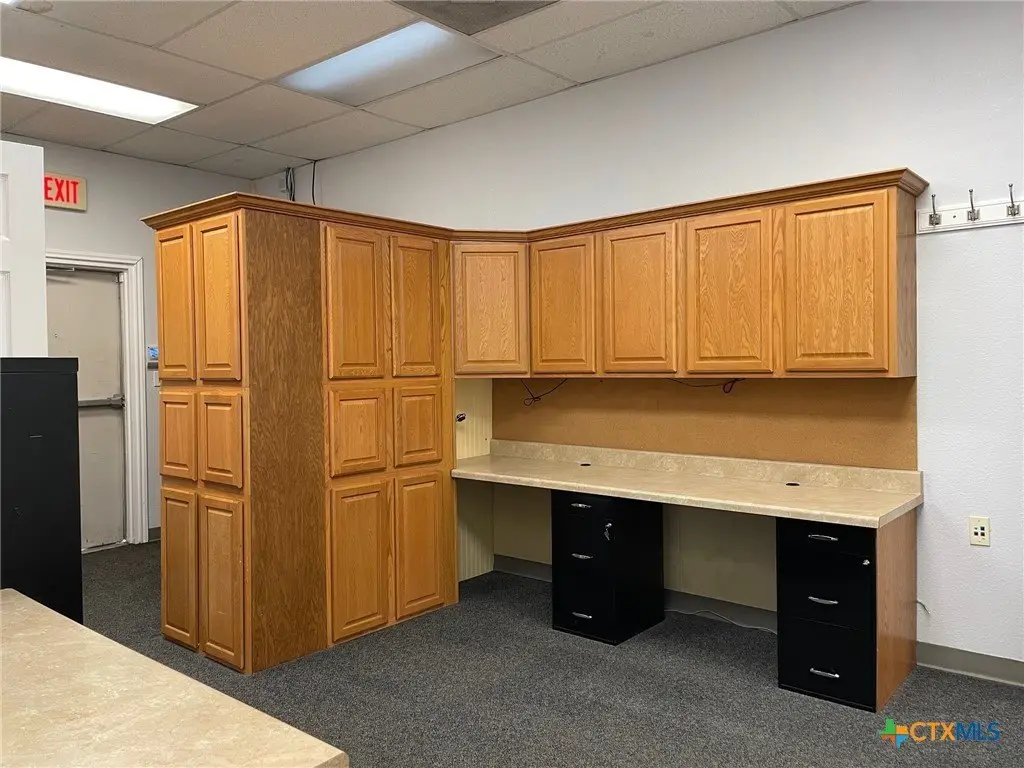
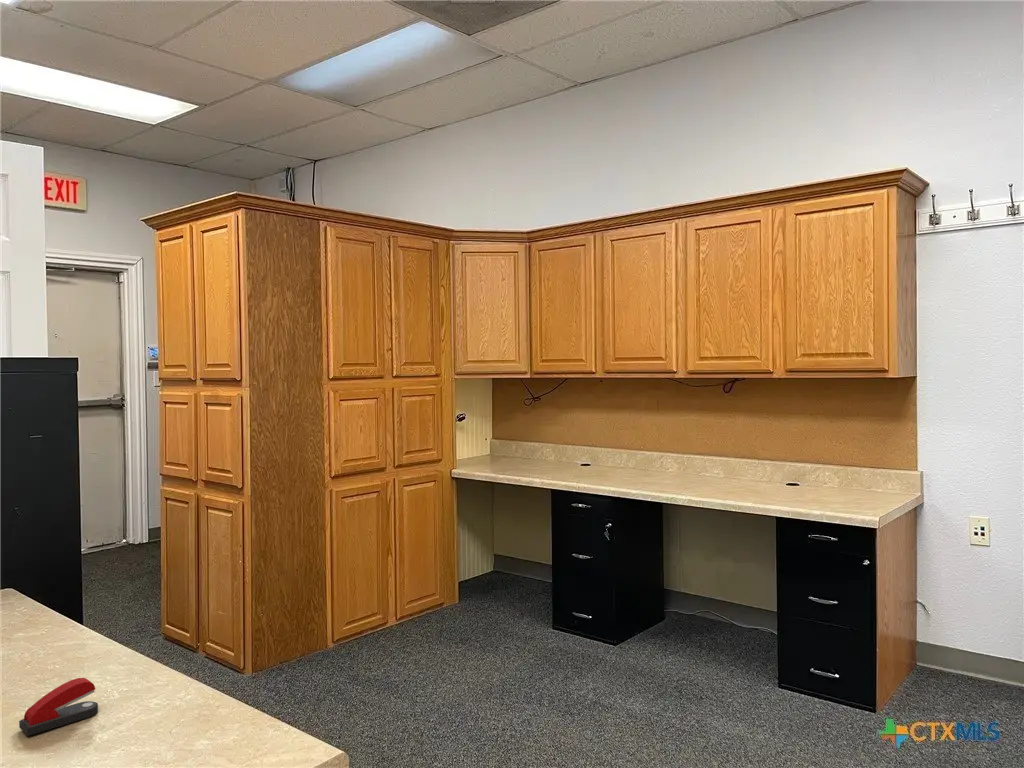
+ stapler [18,677,99,737]
